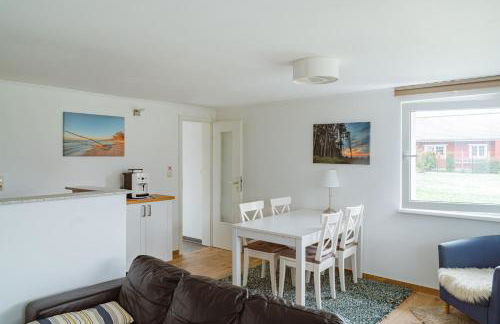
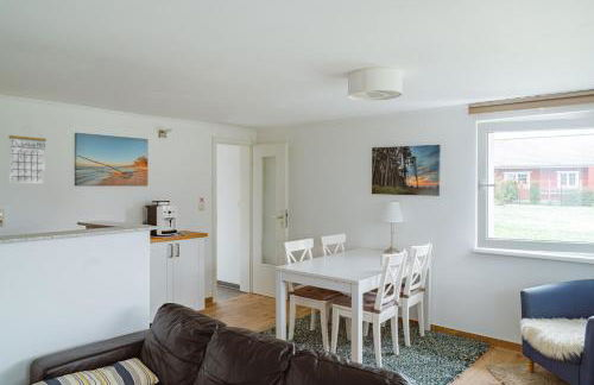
+ calendar [7,125,48,185]
